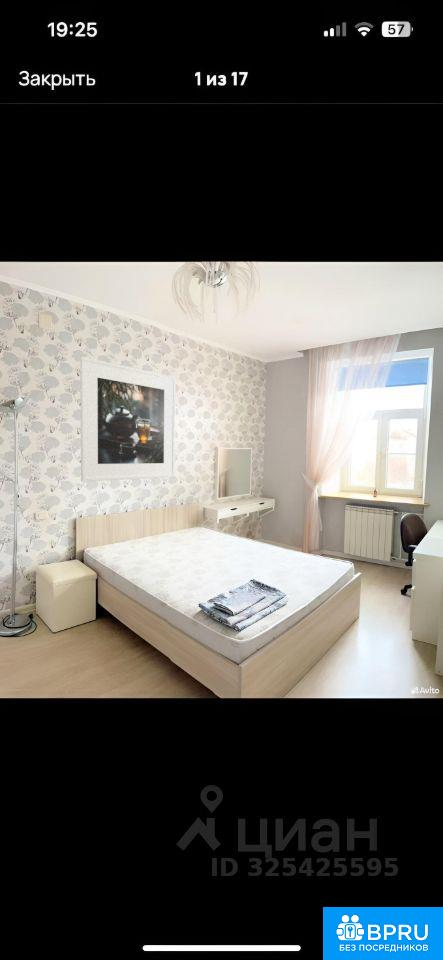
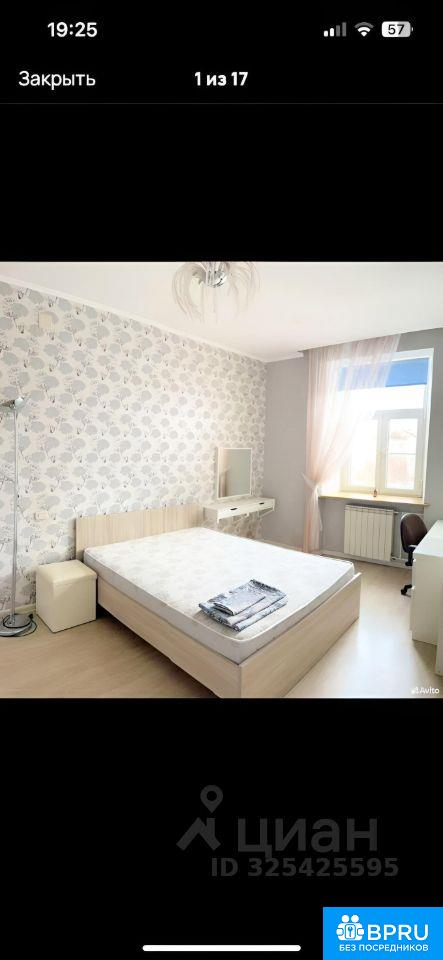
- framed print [79,356,177,482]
